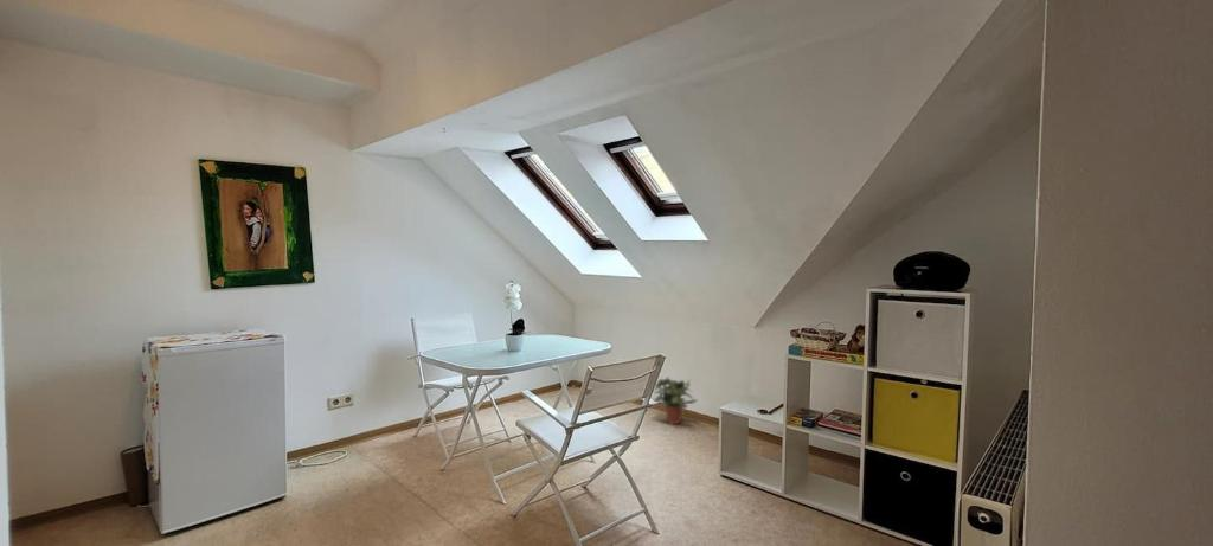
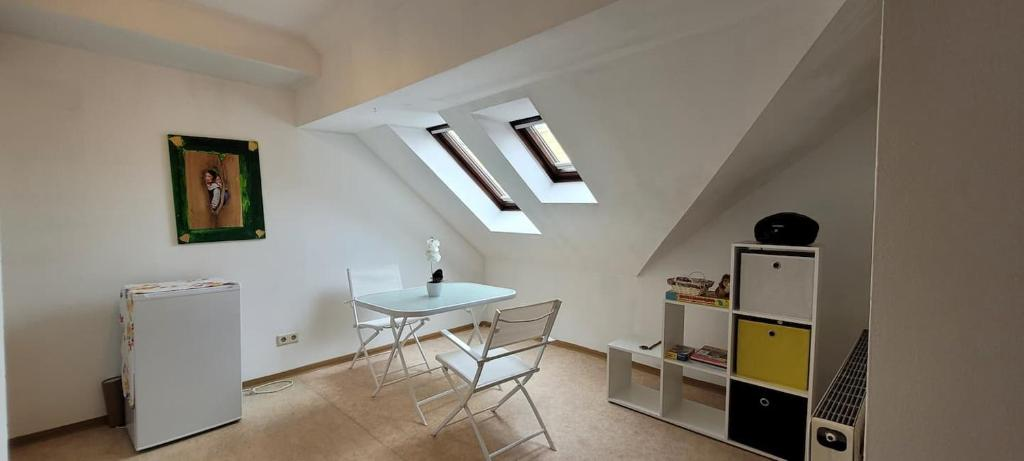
- potted plant [652,377,698,425]
